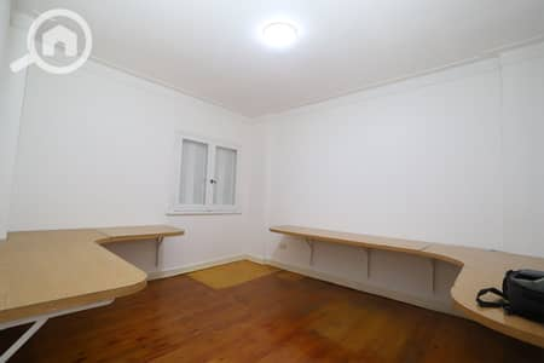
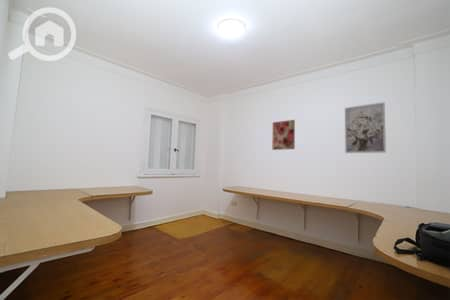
+ wall art [271,119,296,151]
+ wall art [344,101,387,154]
